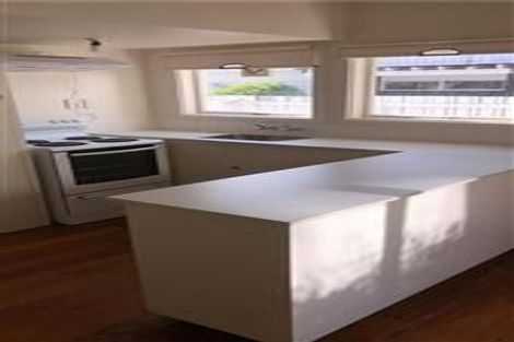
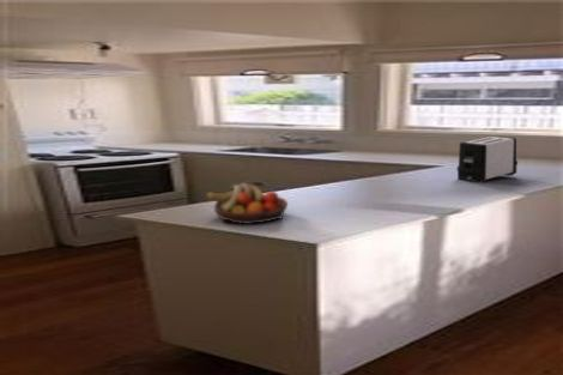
+ fruit bowl [205,182,289,225]
+ toaster [456,134,519,185]
